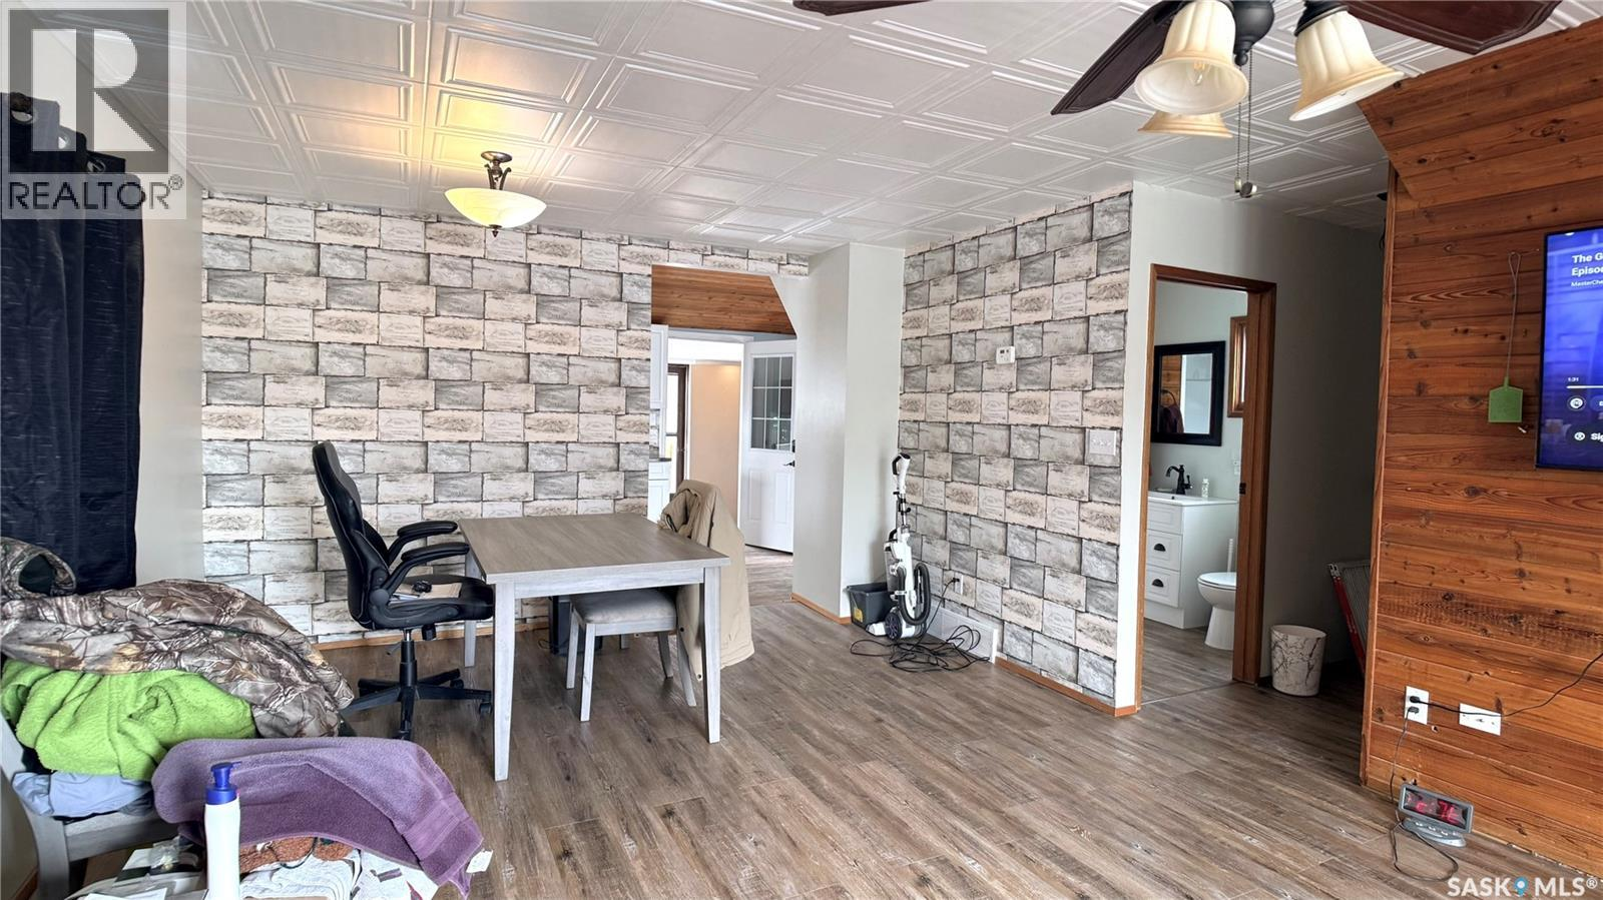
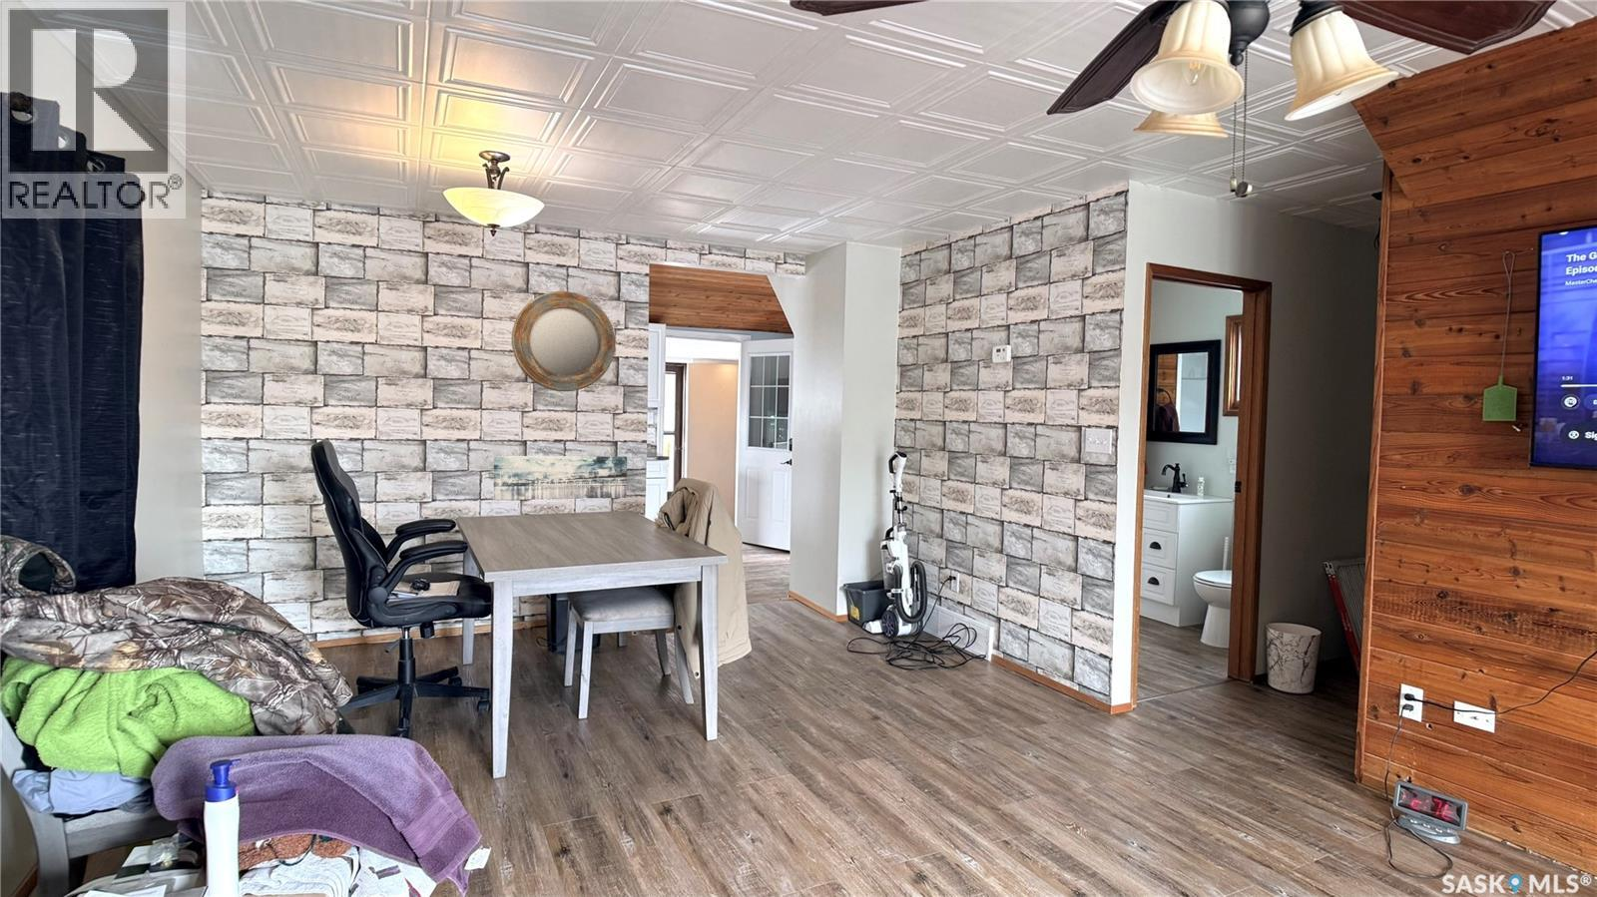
+ wall art [492,455,627,501]
+ home mirror [510,291,615,393]
